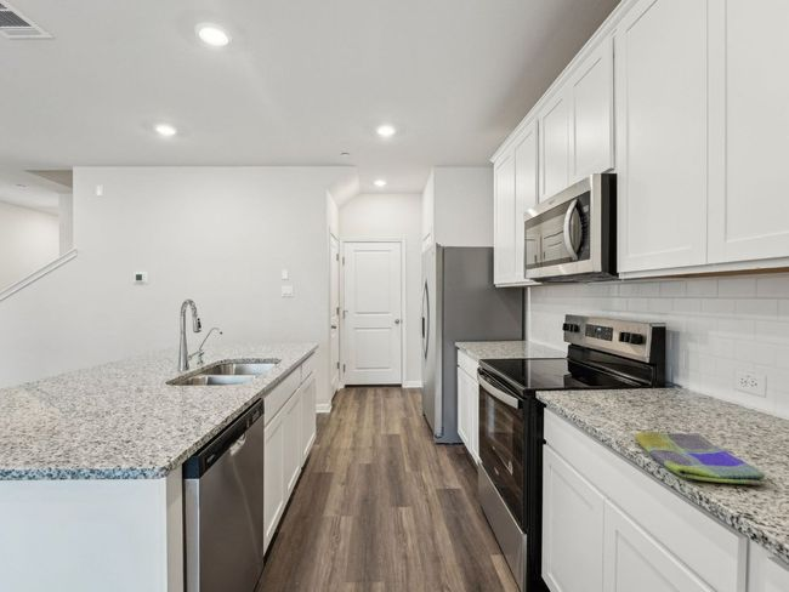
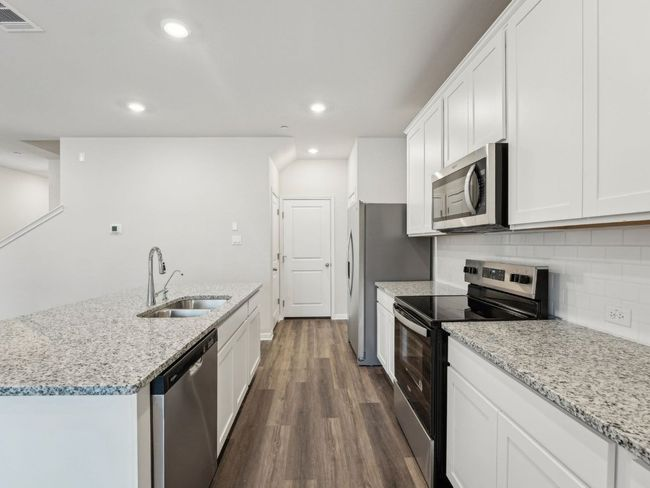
- dish towel [634,431,767,486]
